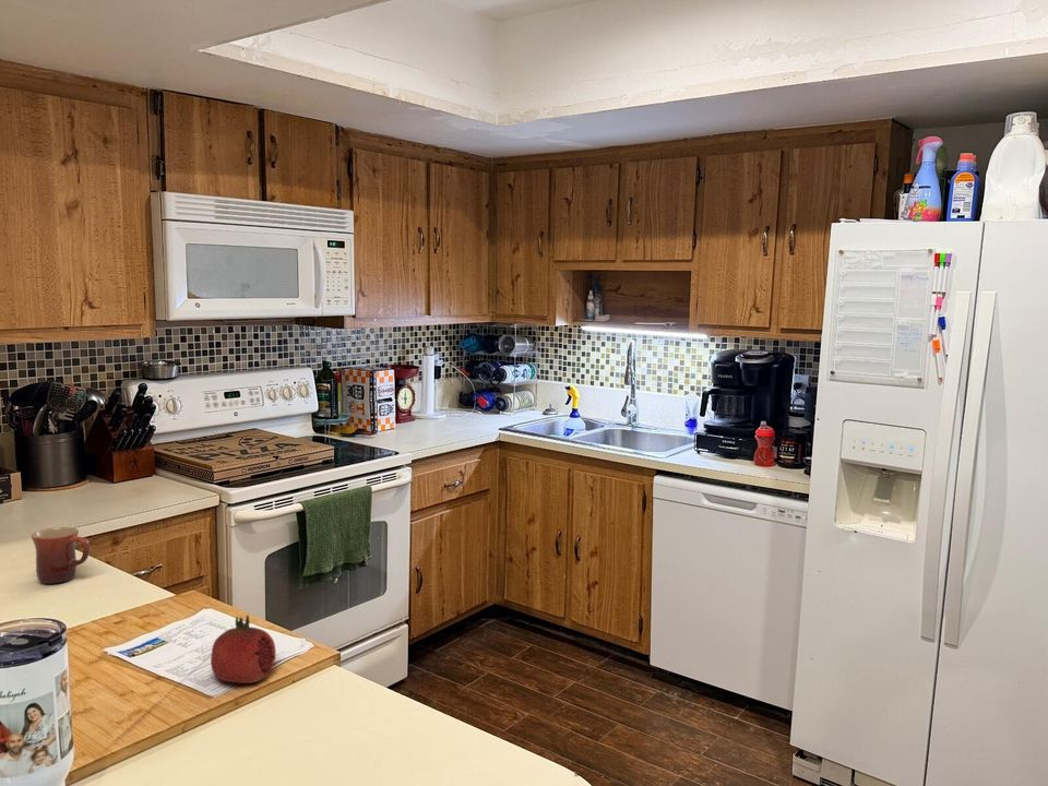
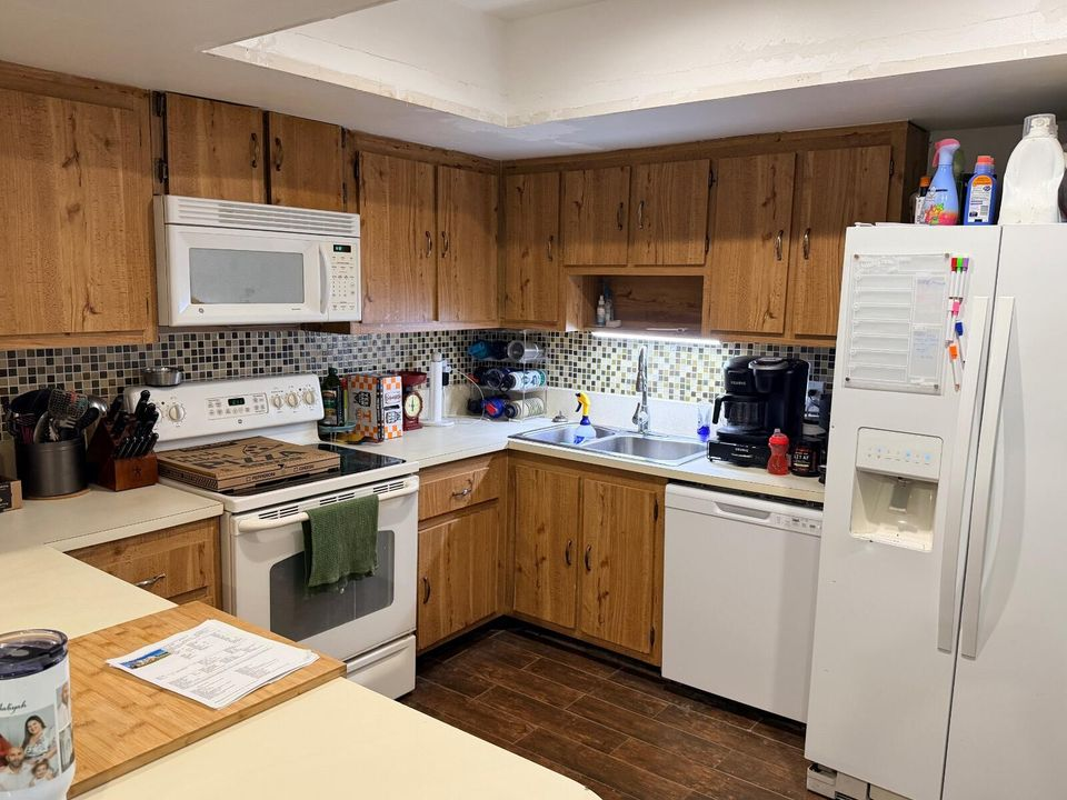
- fruit [210,615,277,684]
- mug [31,526,91,585]
